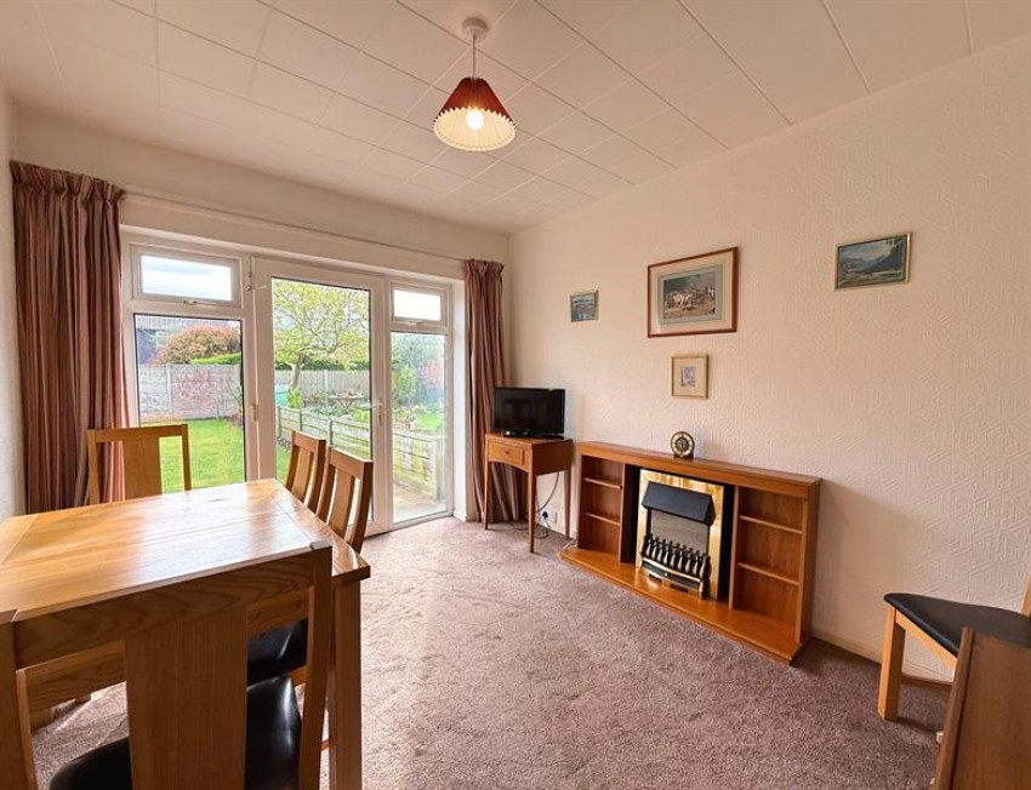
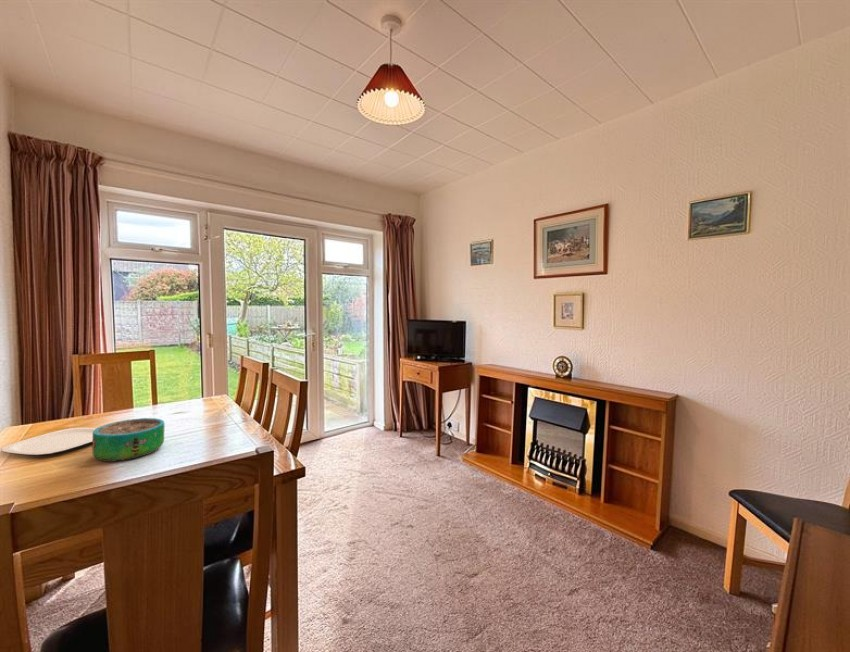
+ plate [0,427,96,456]
+ decorative bowl [91,417,166,463]
